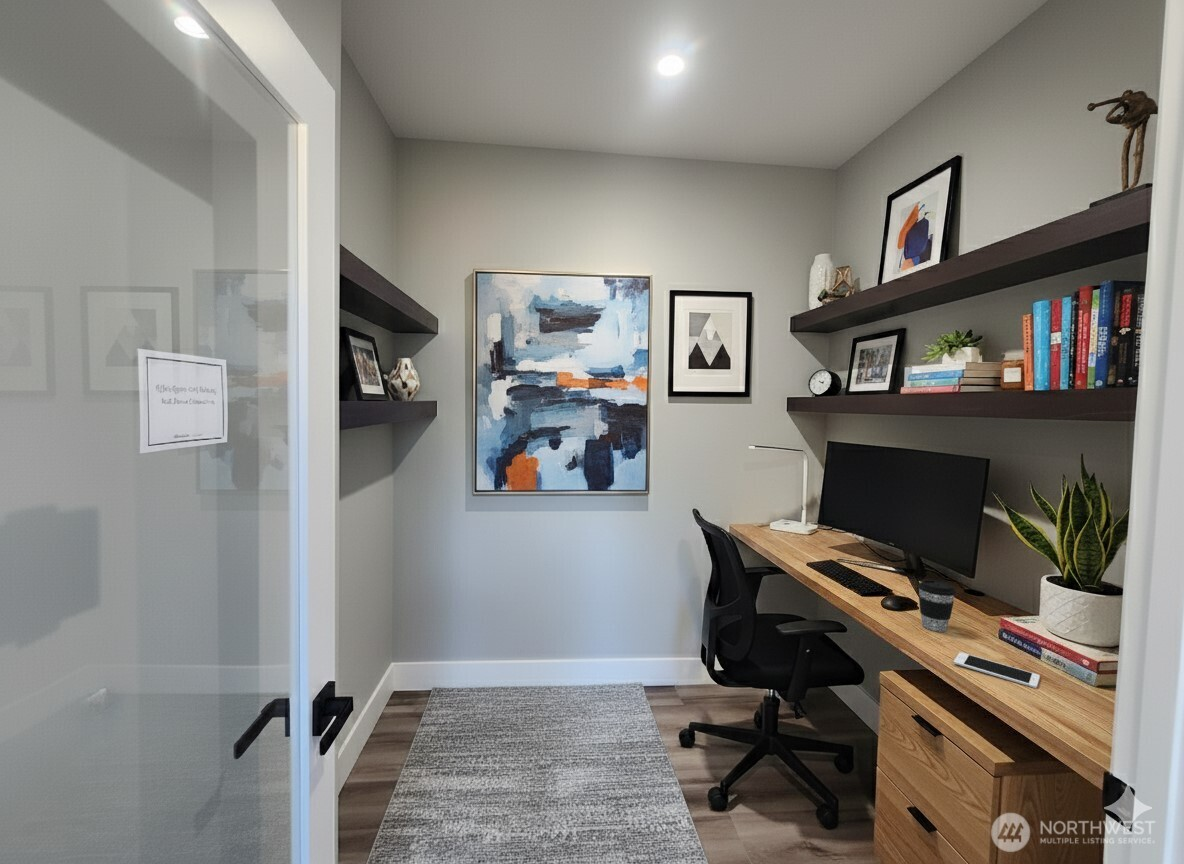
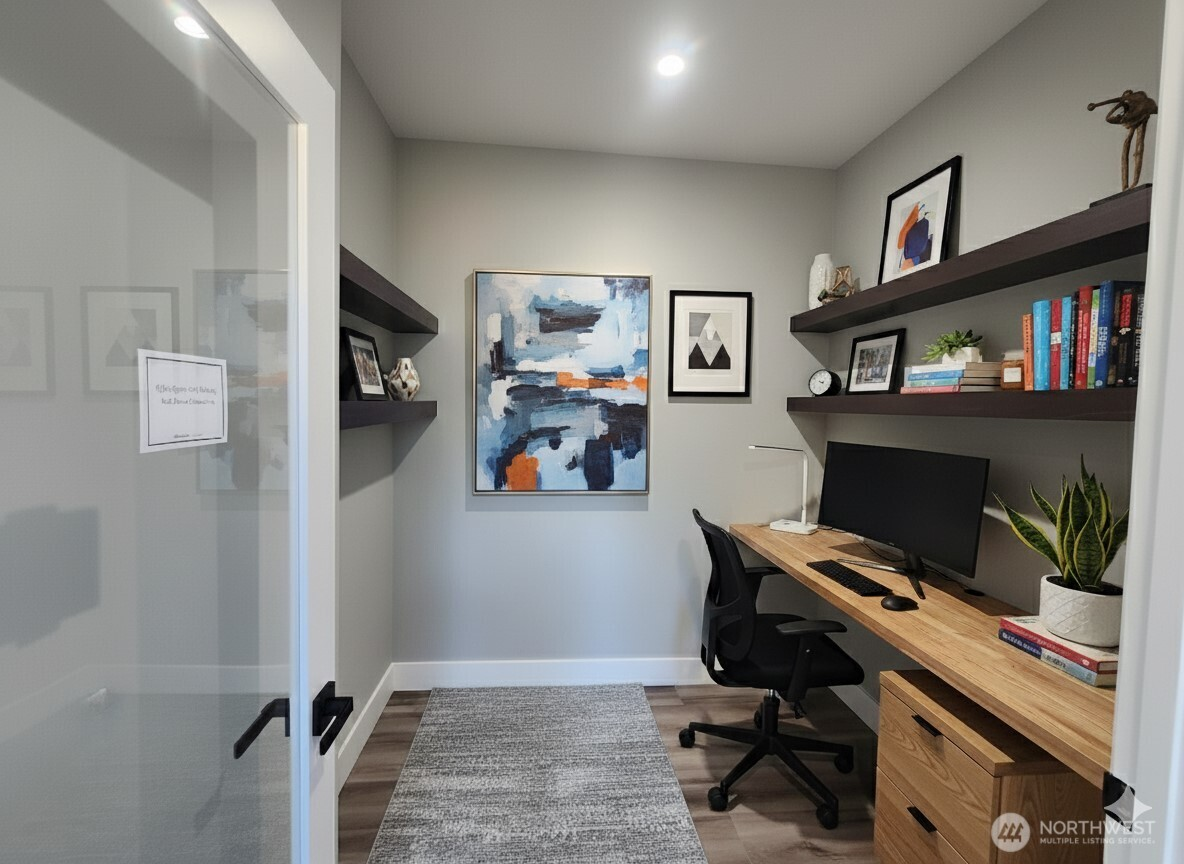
- coffee cup [917,579,957,633]
- cell phone [953,651,1041,689]
